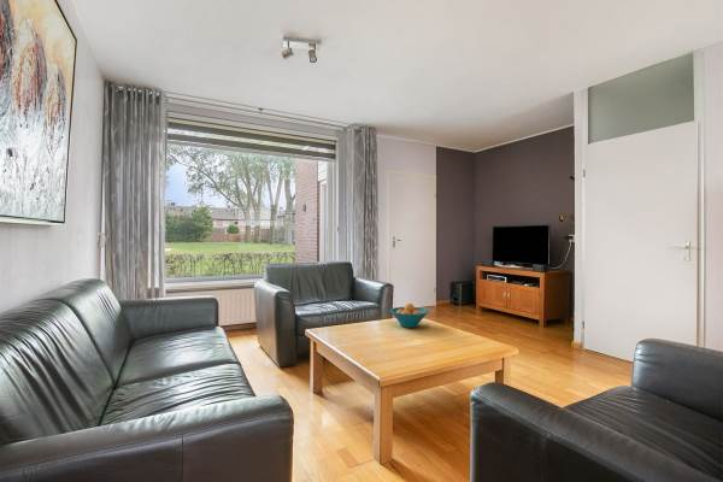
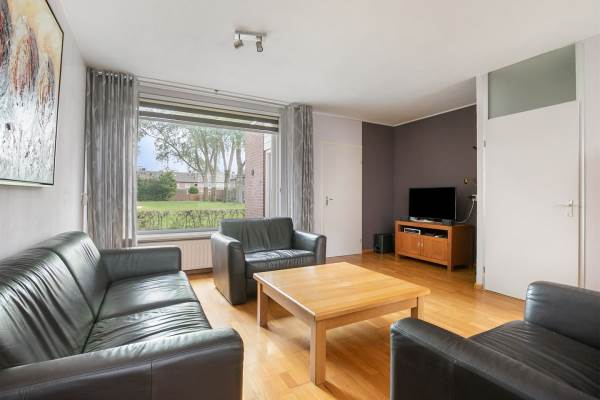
- fruit bowl [389,302,430,329]
